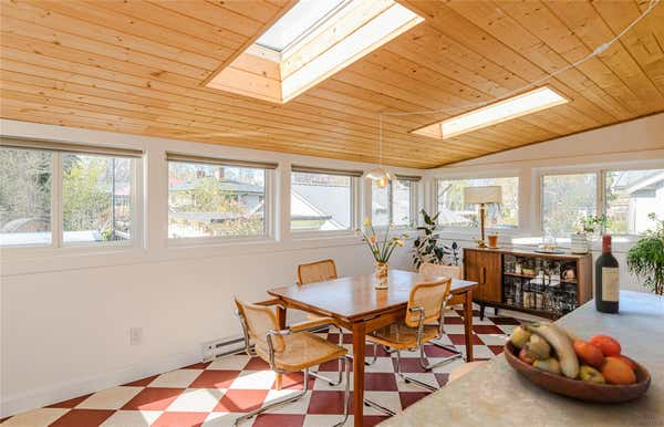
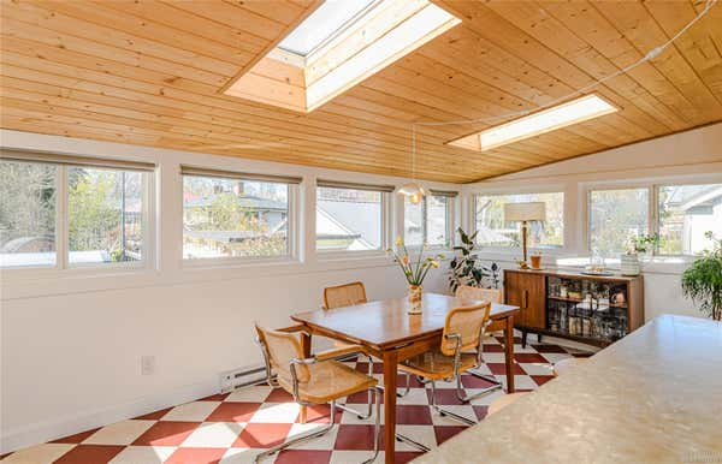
- wine bottle [594,235,620,314]
- fruit bowl [502,321,652,404]
